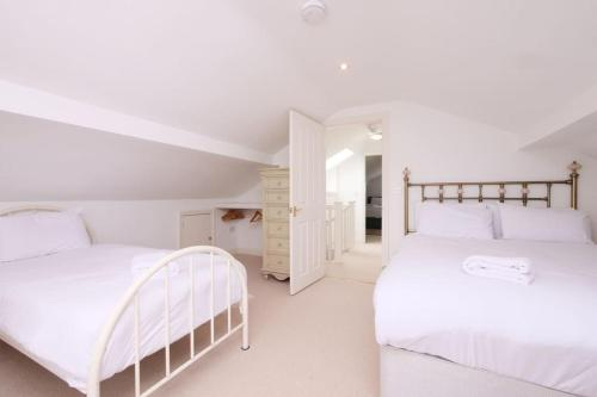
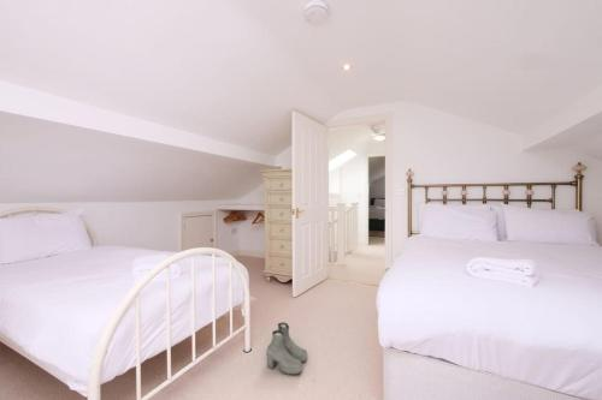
+ boots [265,321,308,376]
